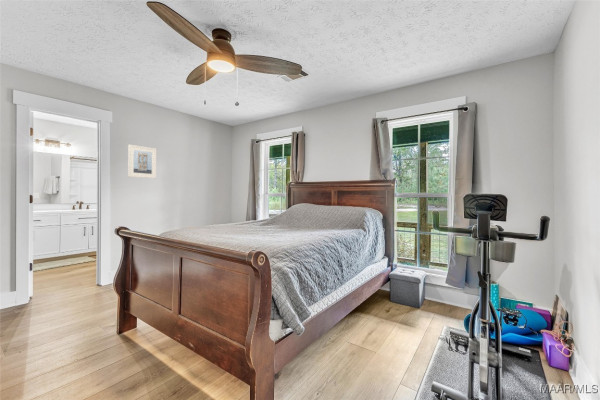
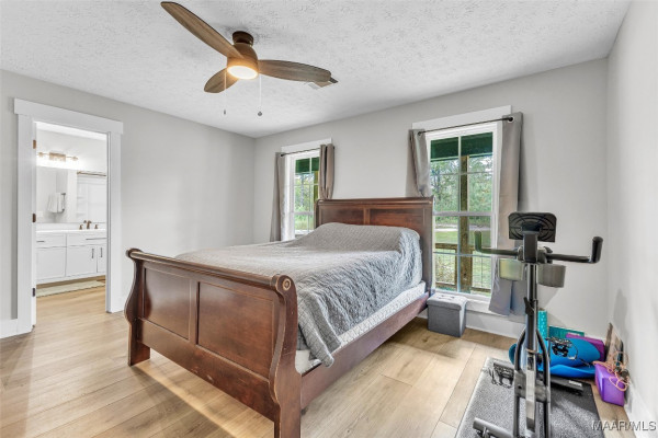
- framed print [127,144,157,179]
